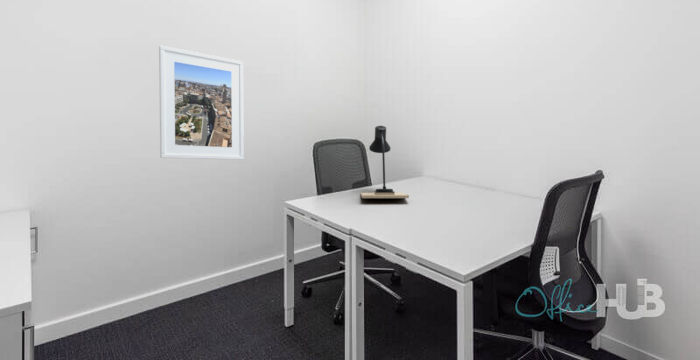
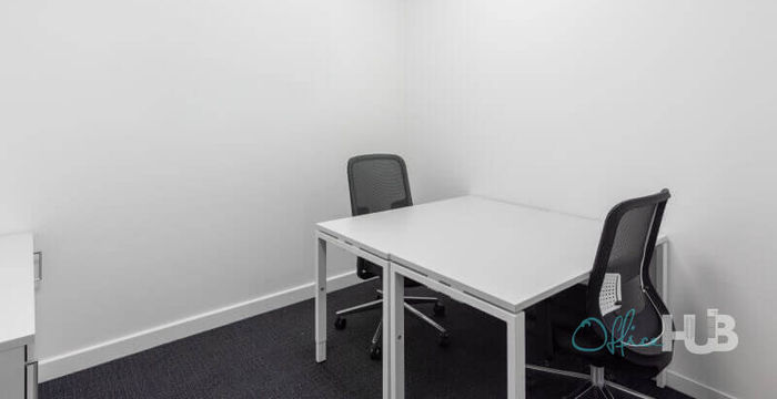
- desk lamp [360,125,410,199]
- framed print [158,45,245,161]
